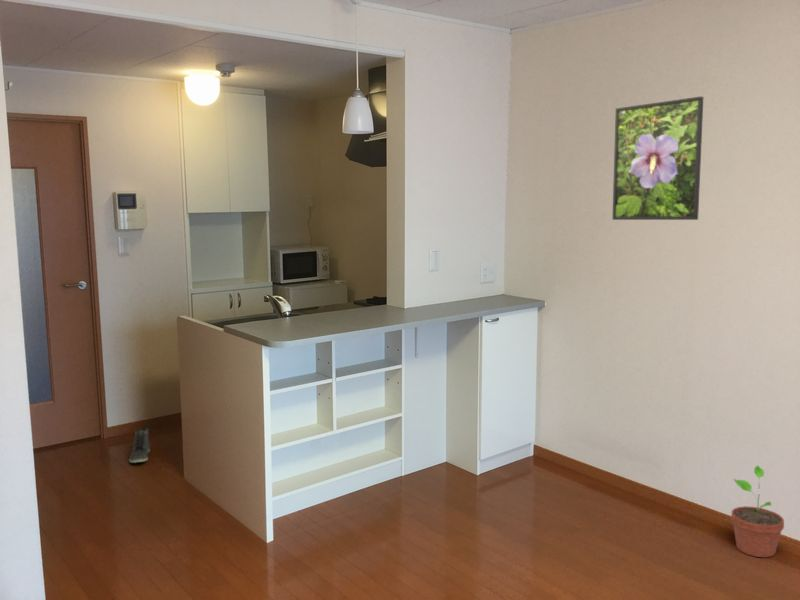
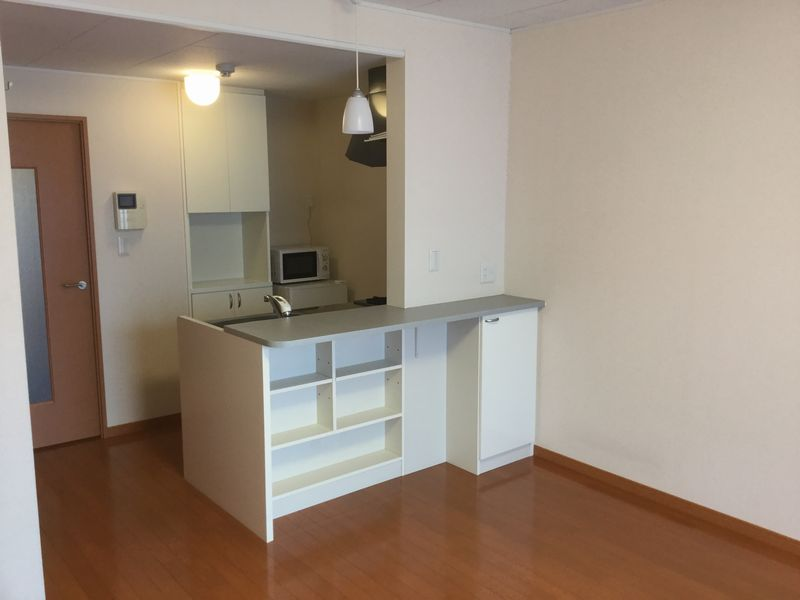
- sneaker [128,427,151,464]
- potted plant [730,464,785,558]
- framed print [611,96,704,221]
